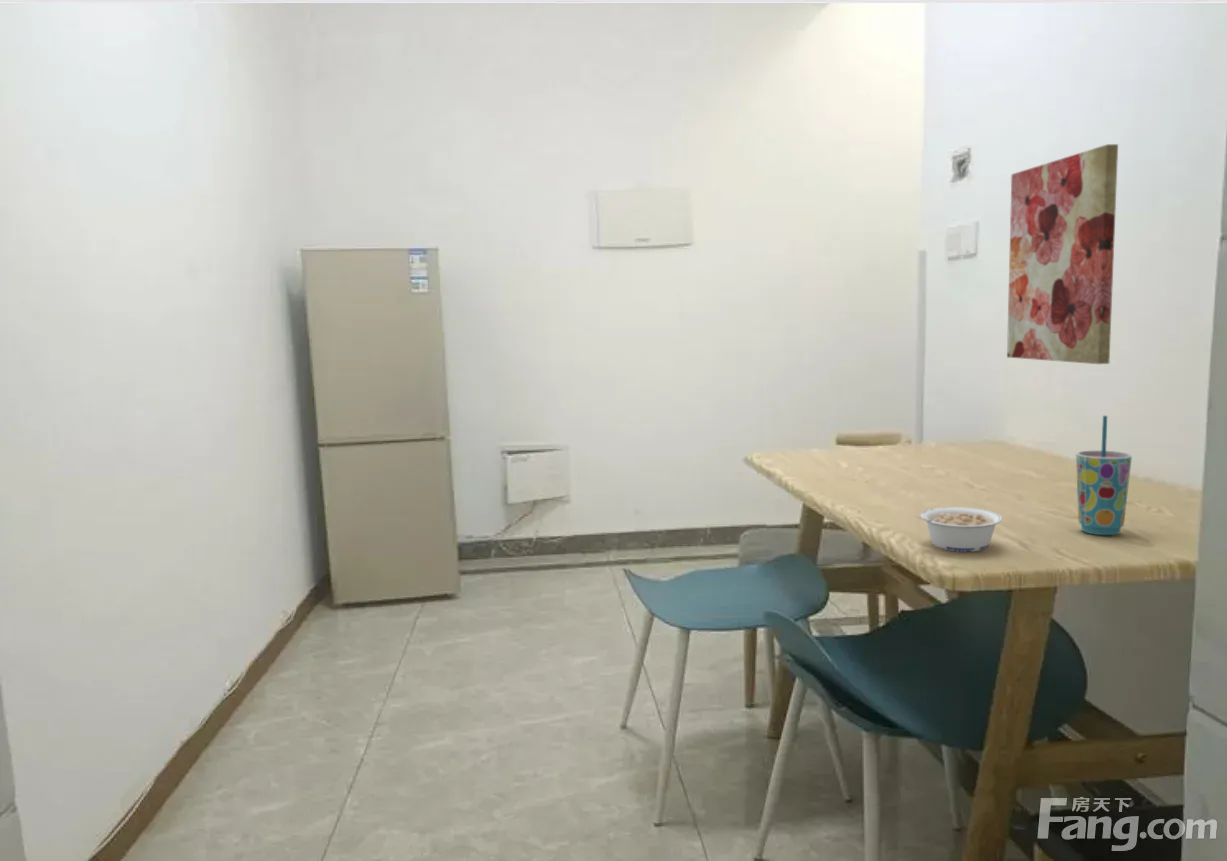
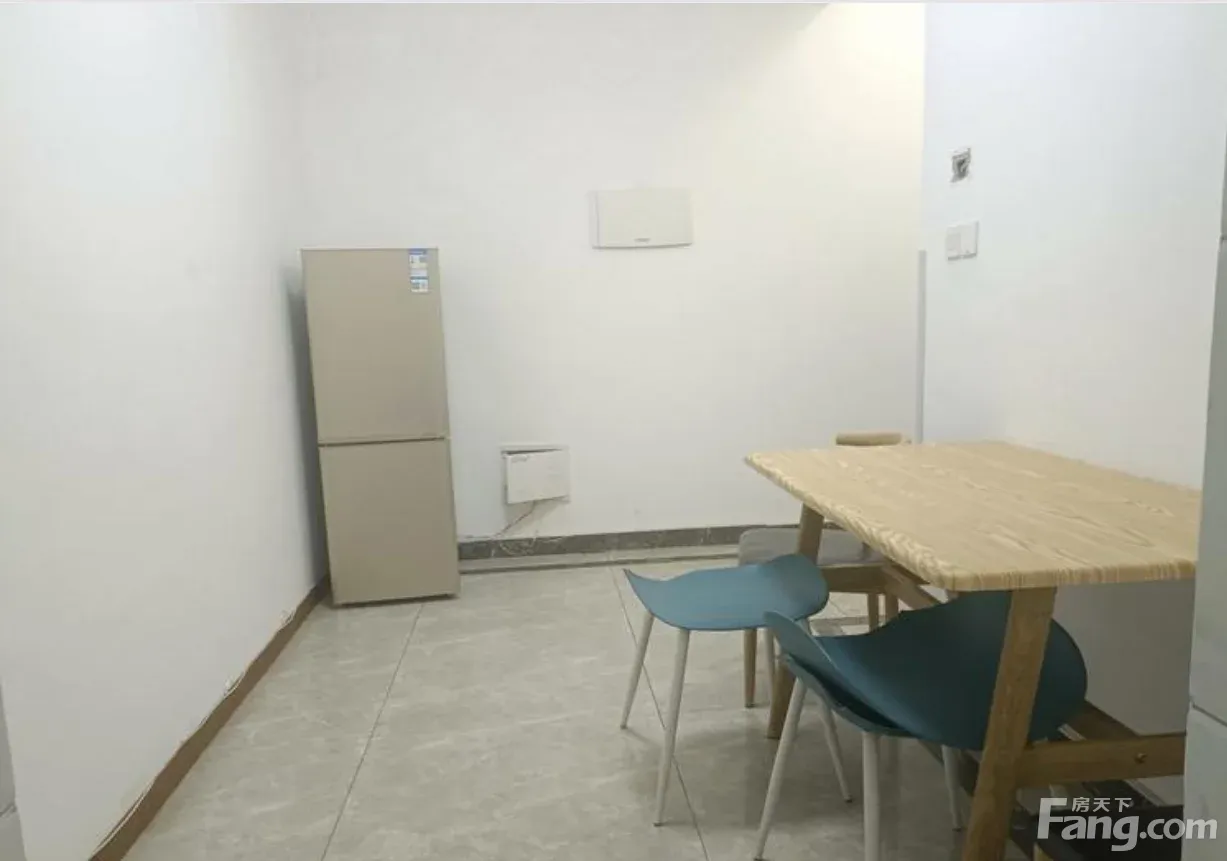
- cup [1075,415,1133,536]
- wall art [1006,143,1119,365]
- legume [914,506,1003,553]
